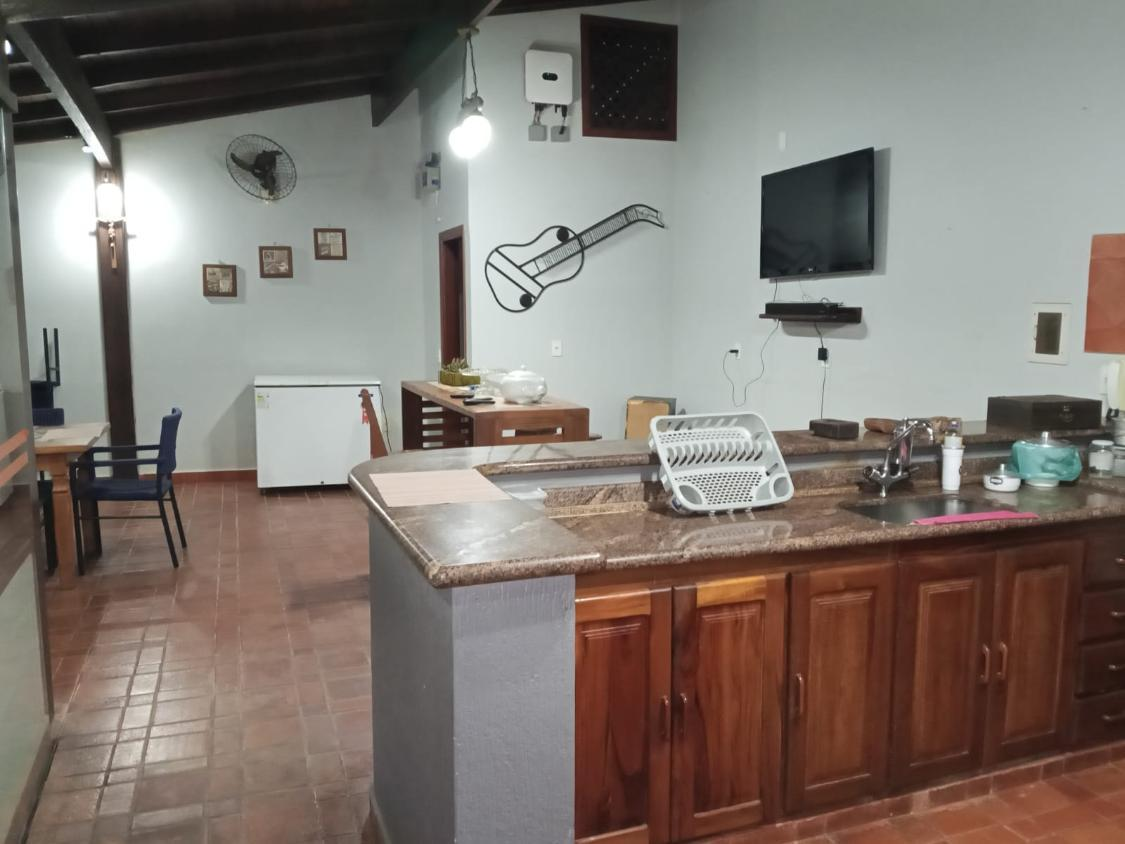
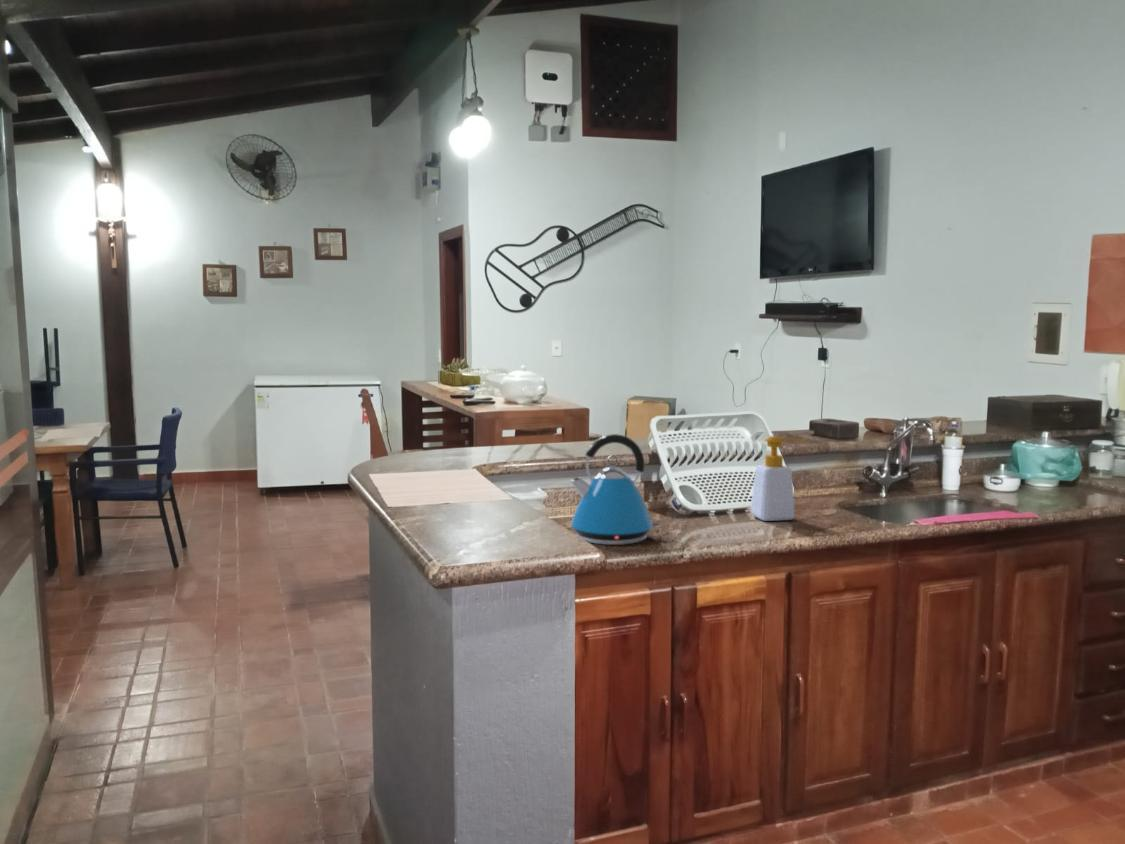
+ kettle [569,433,660,546]
+ soap bottle [750,435,807,522]
